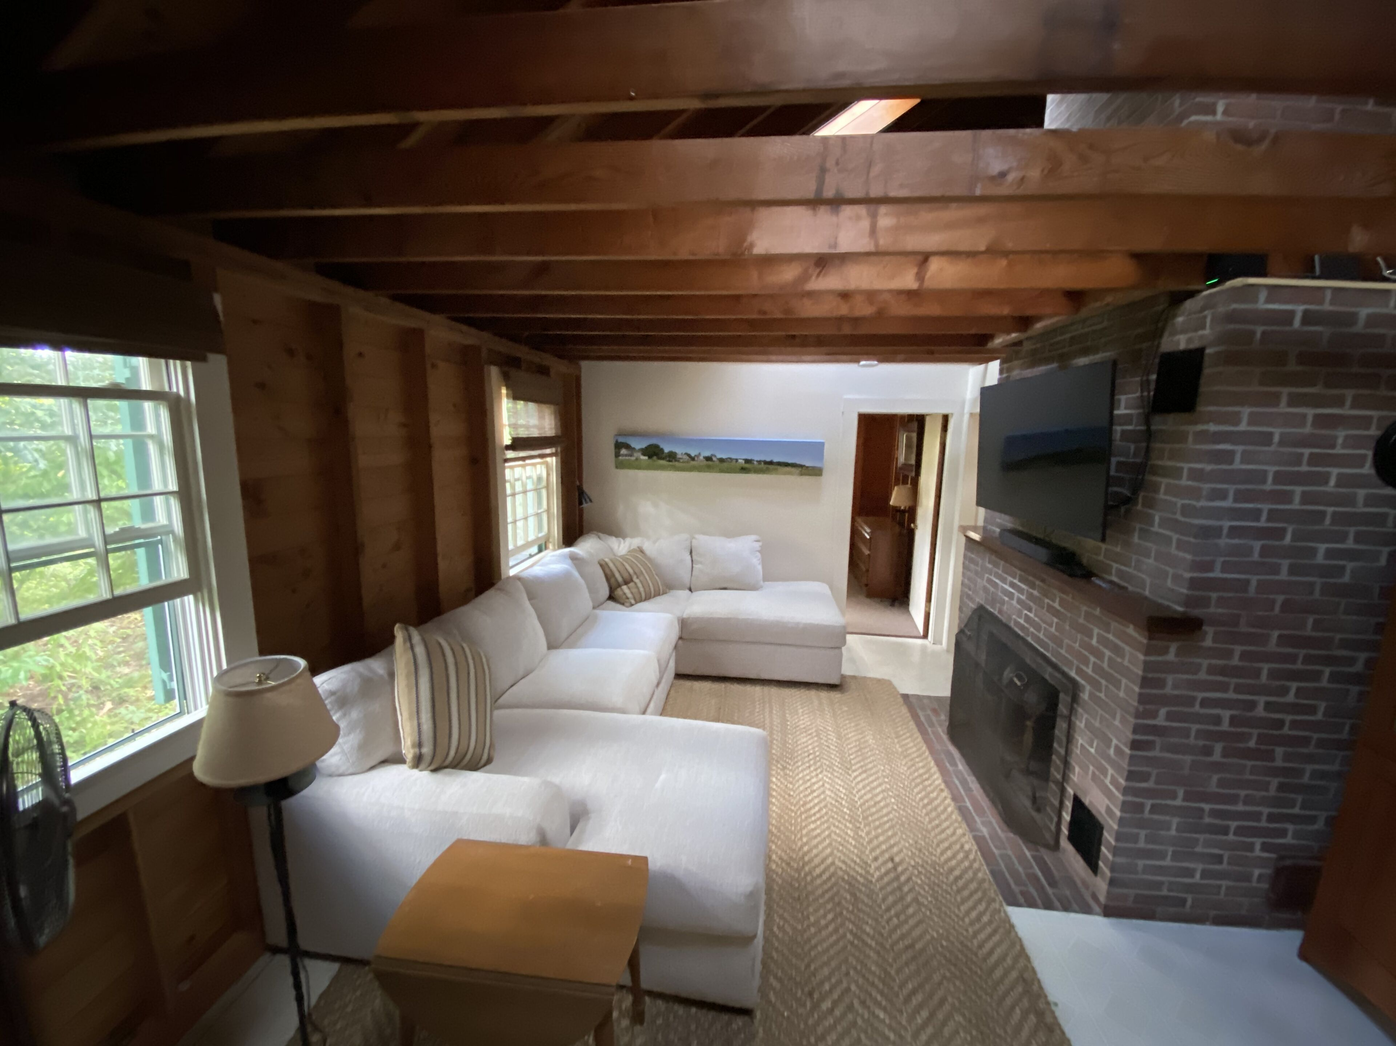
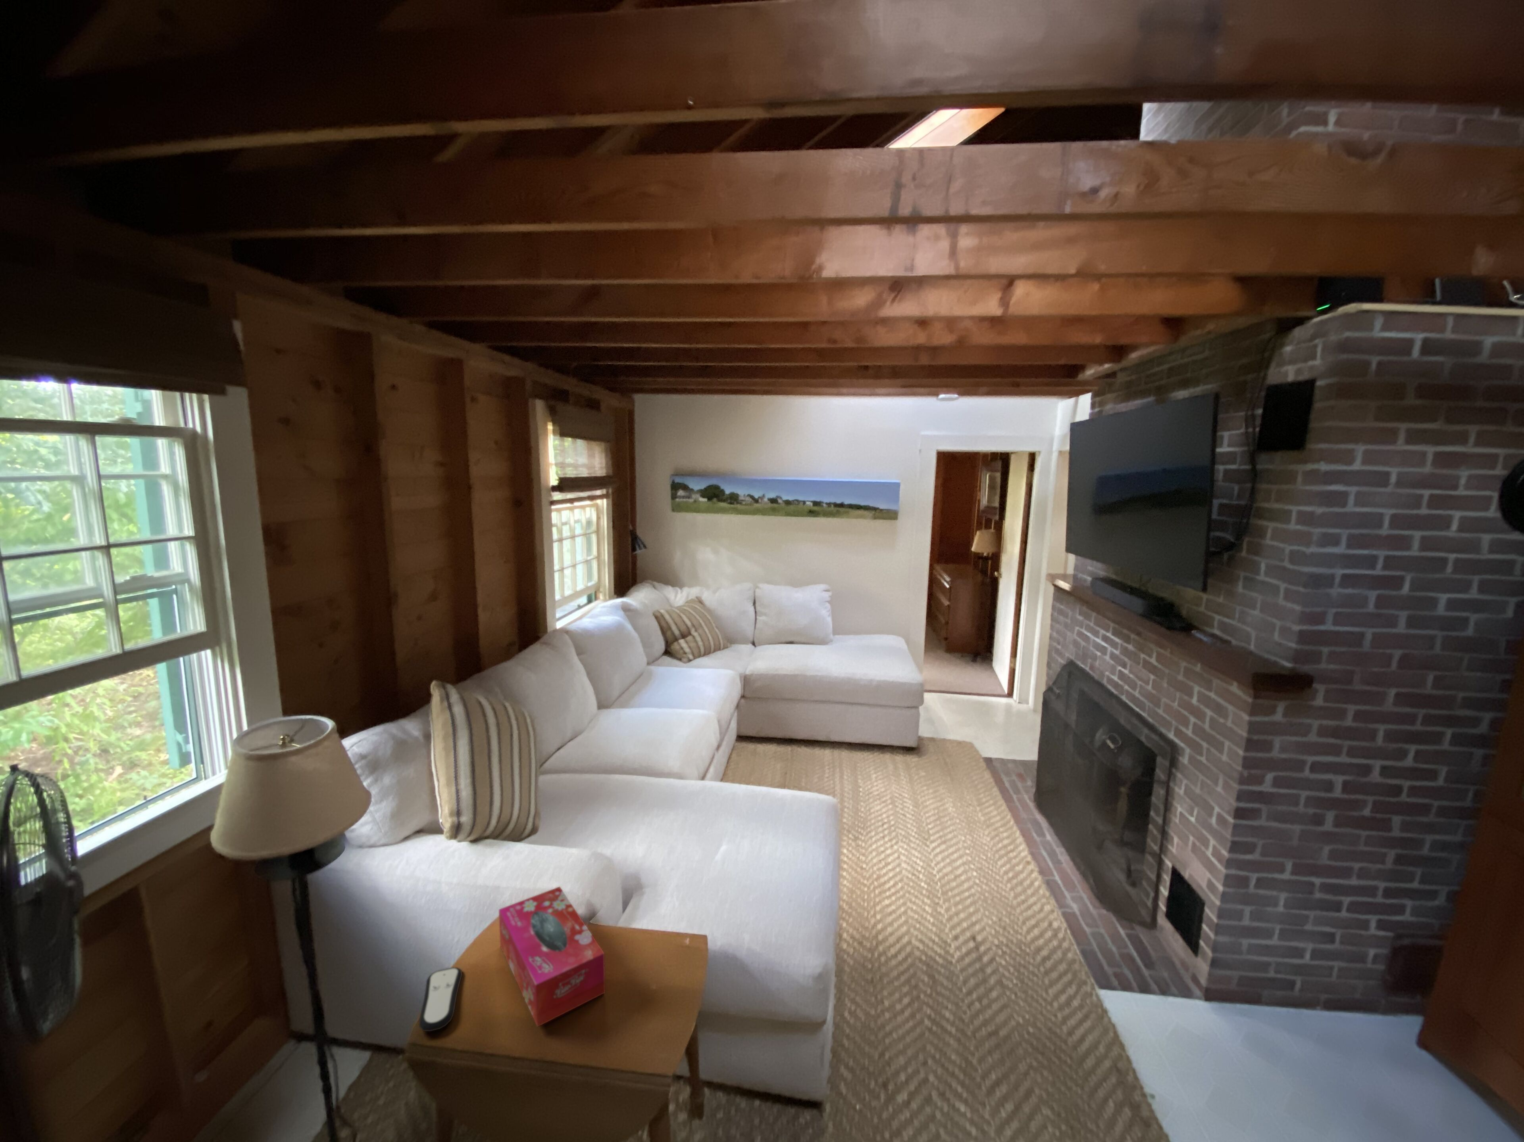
+ remote control [419,967,463,1032]
+ tissue box [498,885,606,1027]
